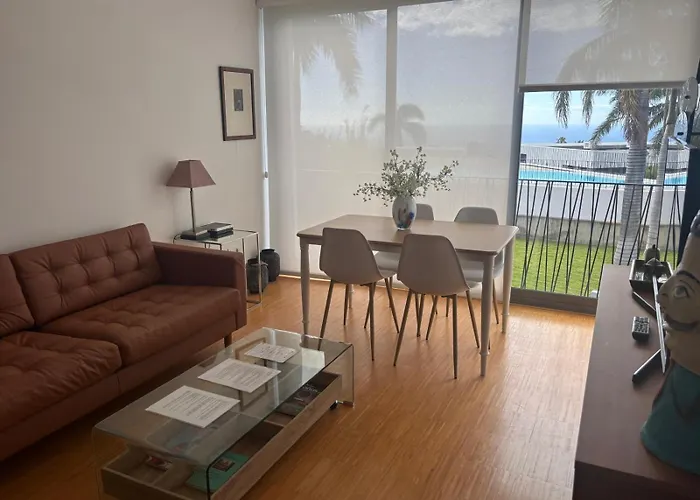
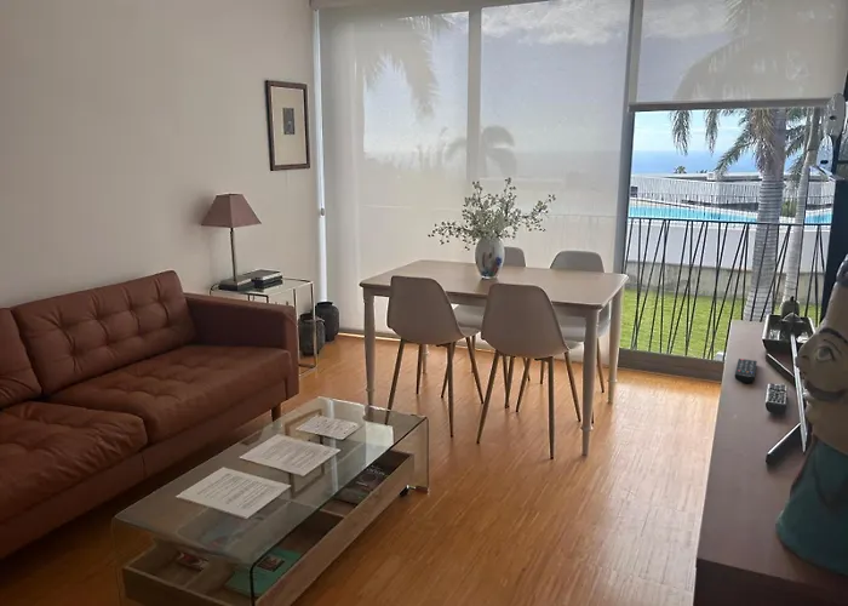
+ remote control [734,358,758,384]
